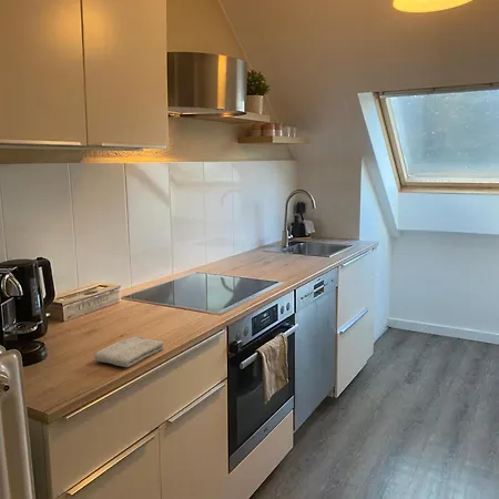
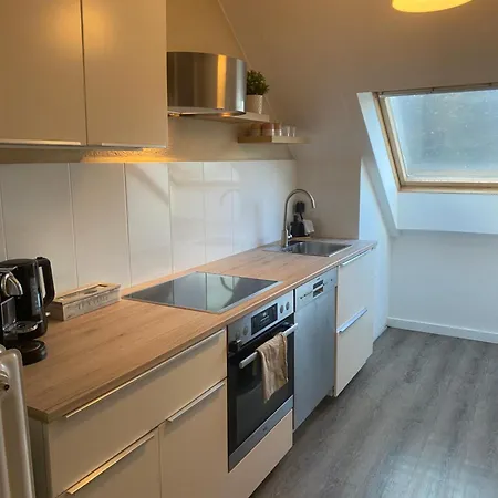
- washcloth [93,335,165,368]
